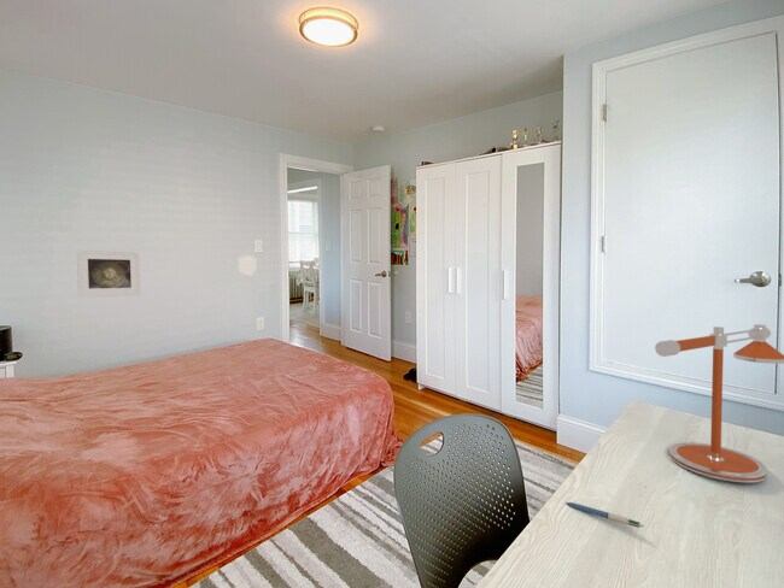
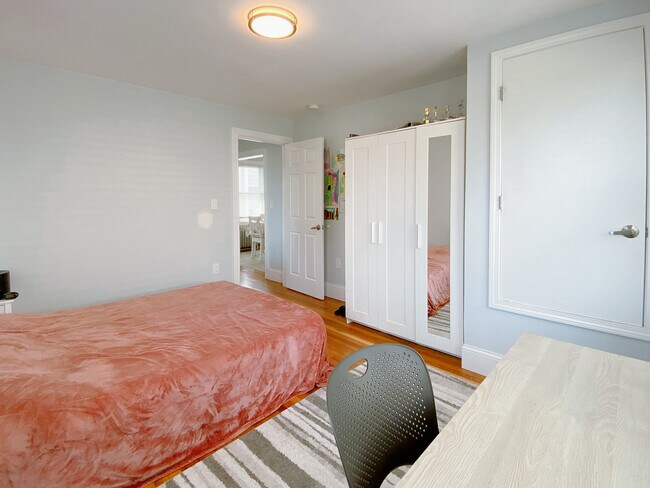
- desk lamp [654,323,784,483]
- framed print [76,249,141,298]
- pen [564,501,645,529]
